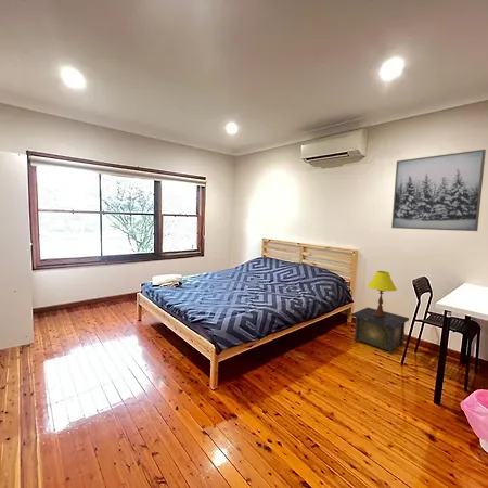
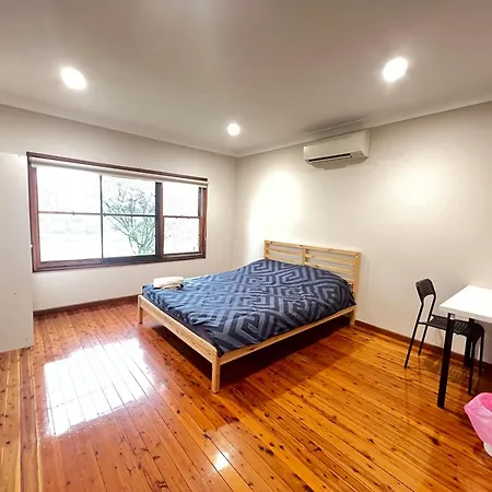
- nightstand [350,307,410,355]
- table lamp [365,270,398,317]
- wall art [390,149,487,232]
